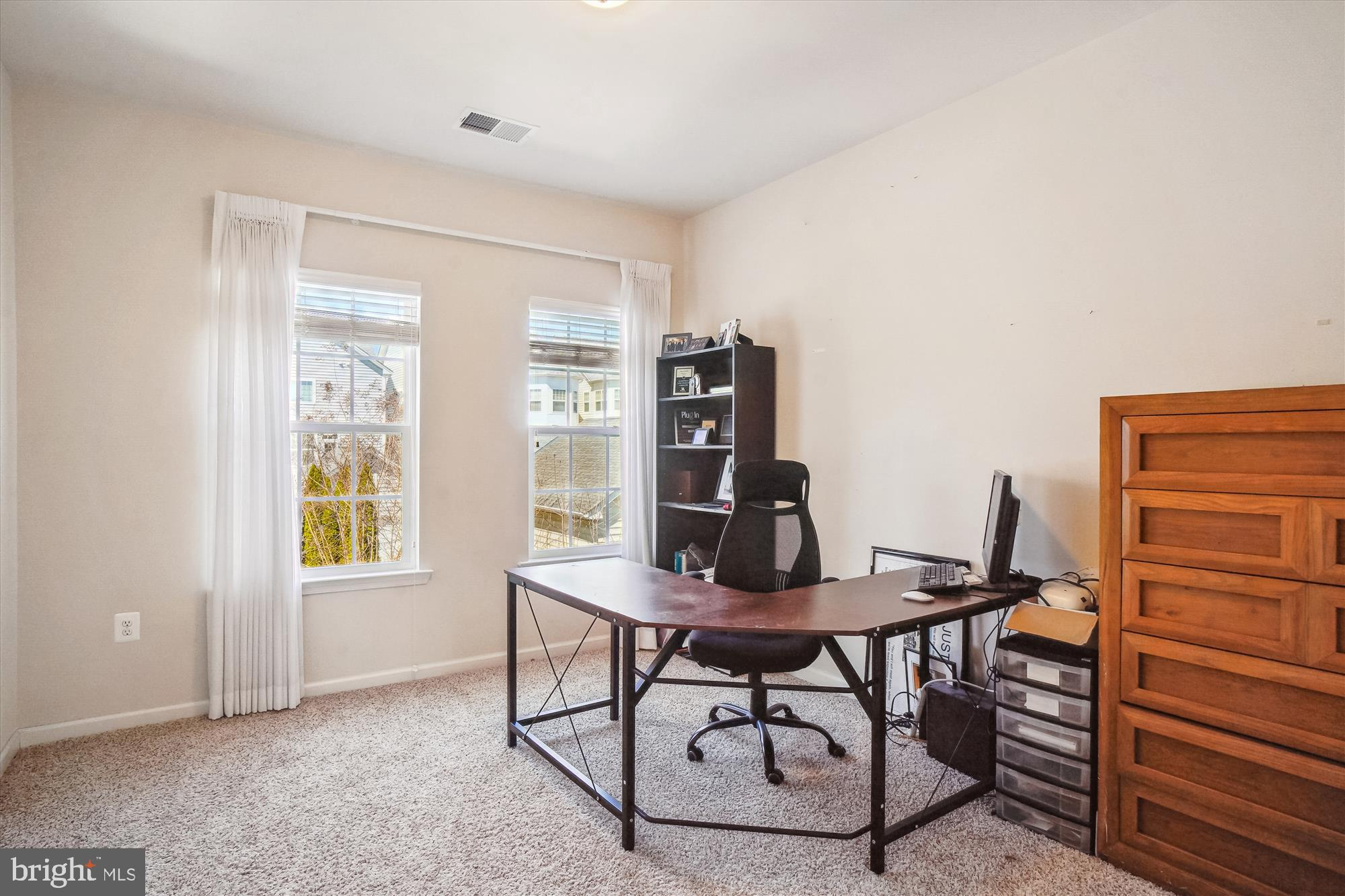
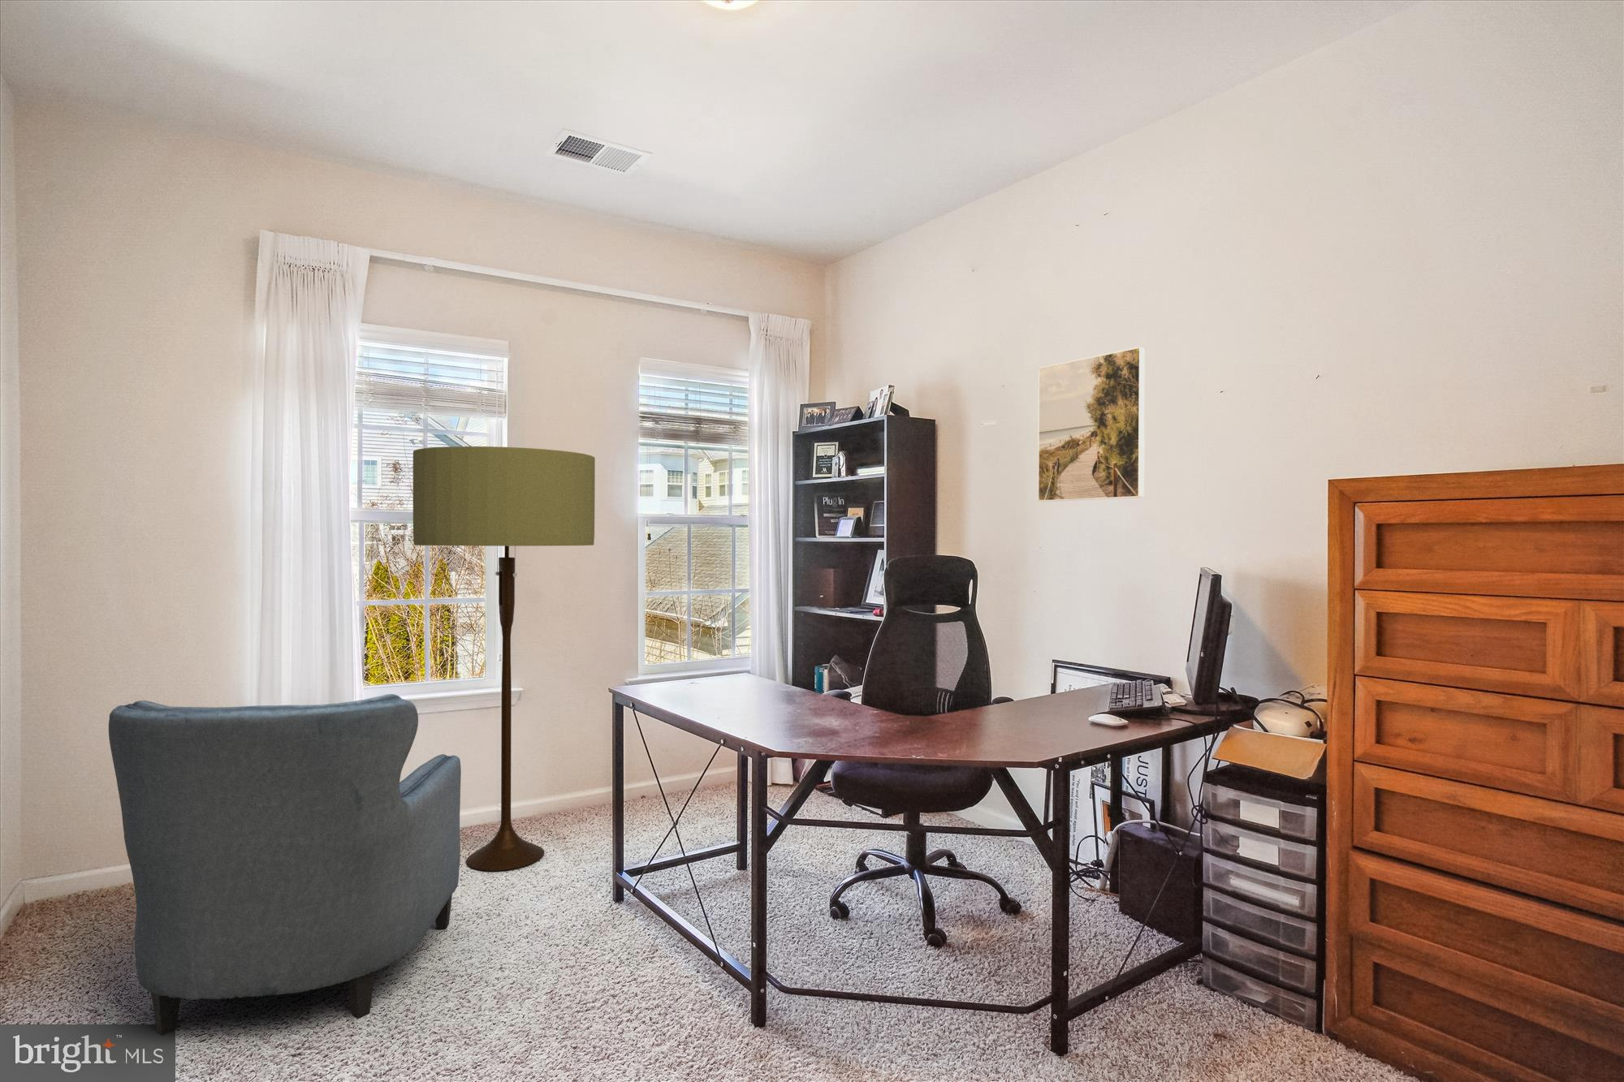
+ armchair [107,693,462,1036]
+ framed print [1037,345,1146,502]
+ floor lamp [413,446,596,872]
